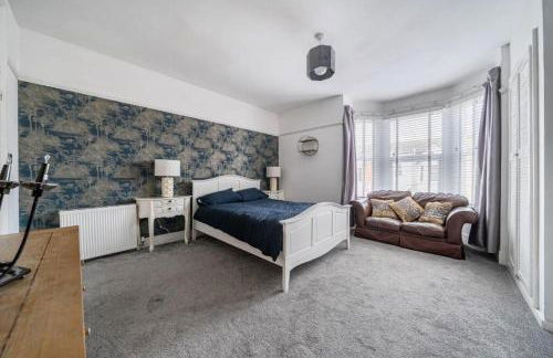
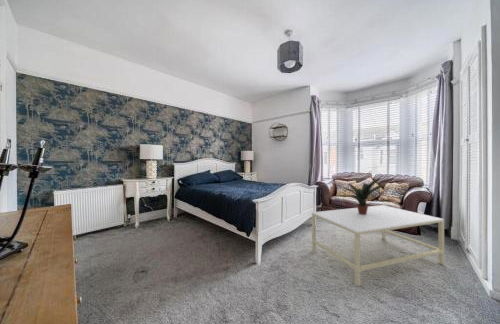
+ coffee table [311,204,445,287]
+ potted plant [342,177,383,215]
